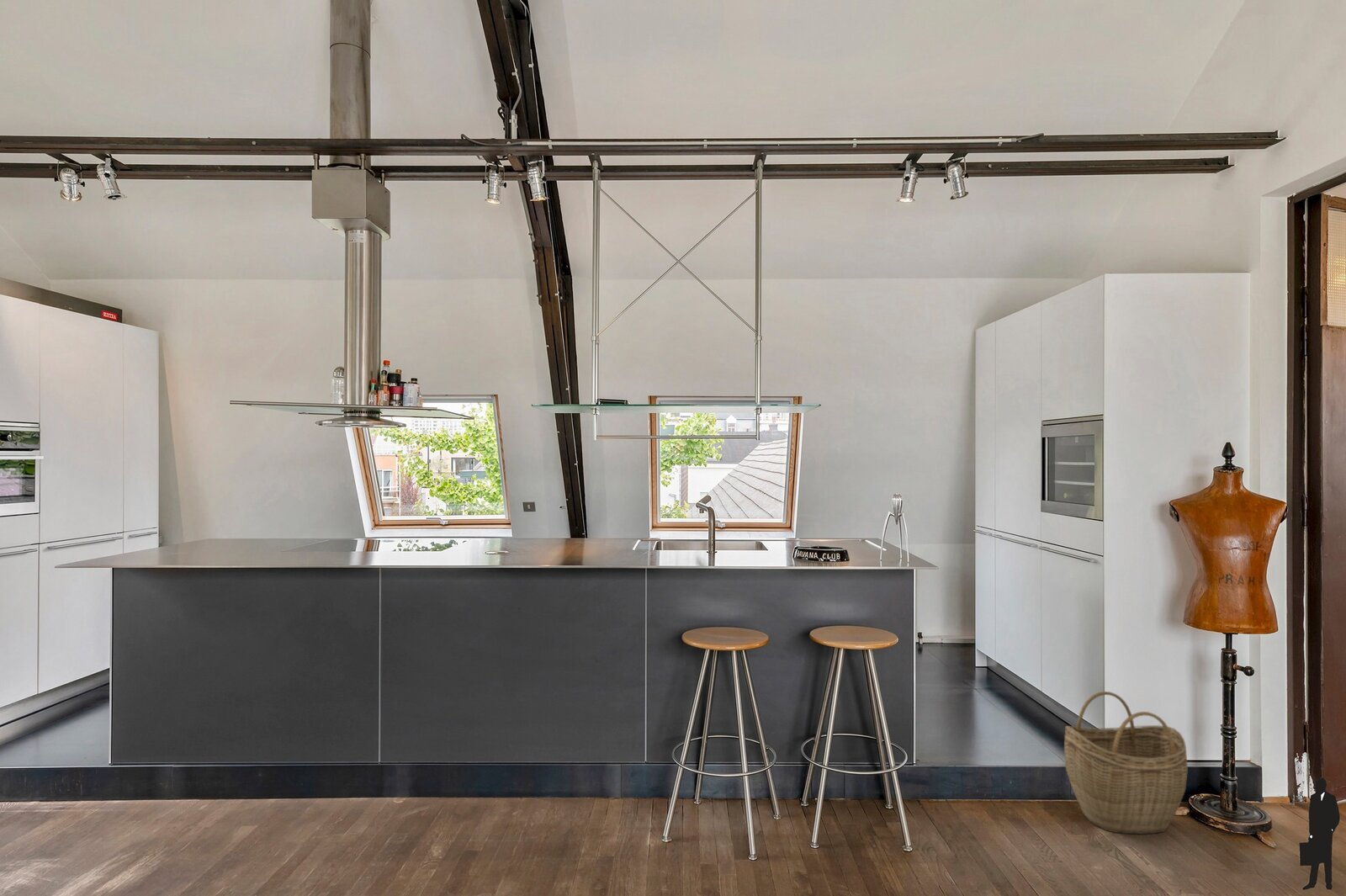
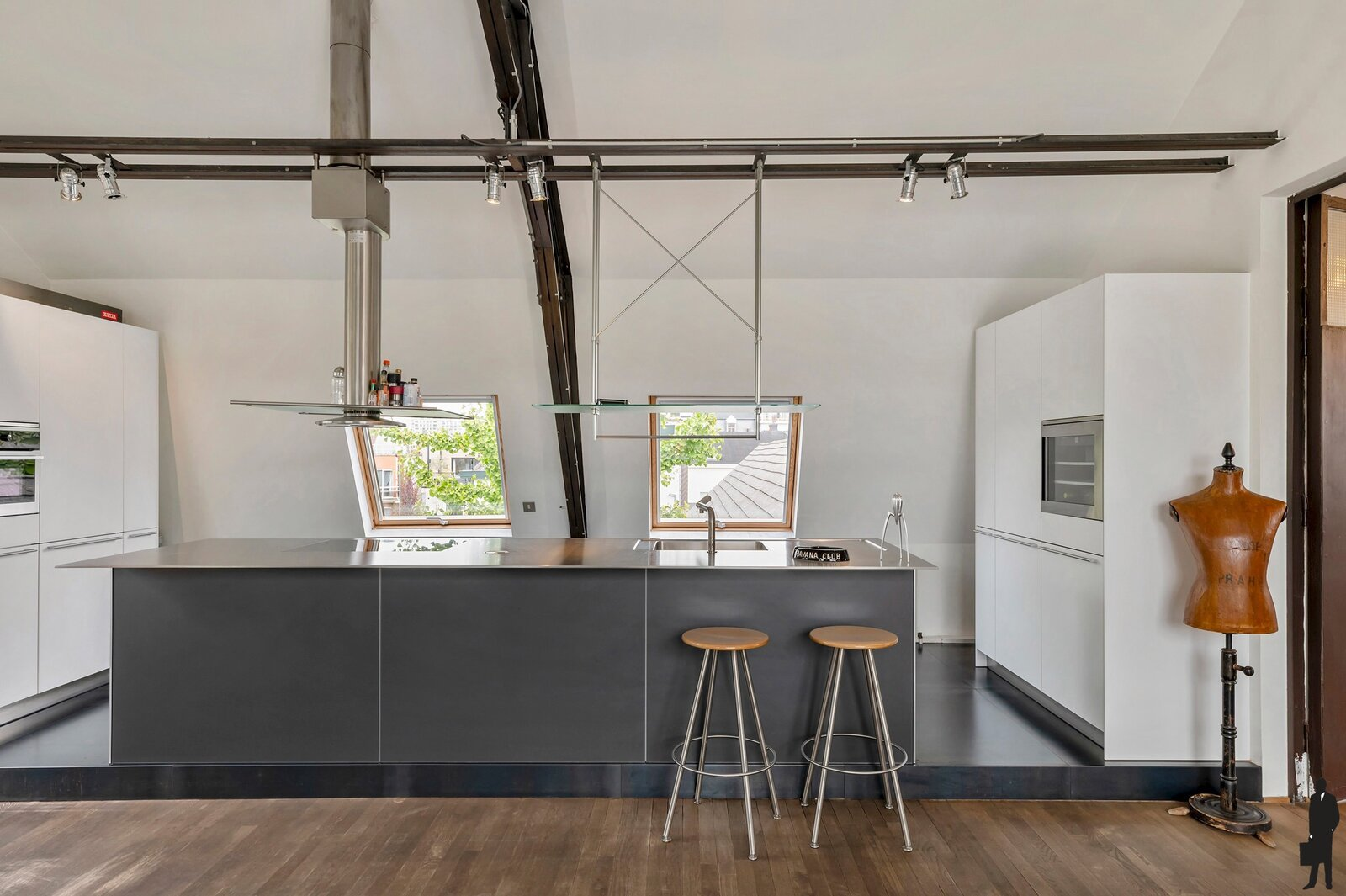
- woven basket [1063,691,1189,835]
